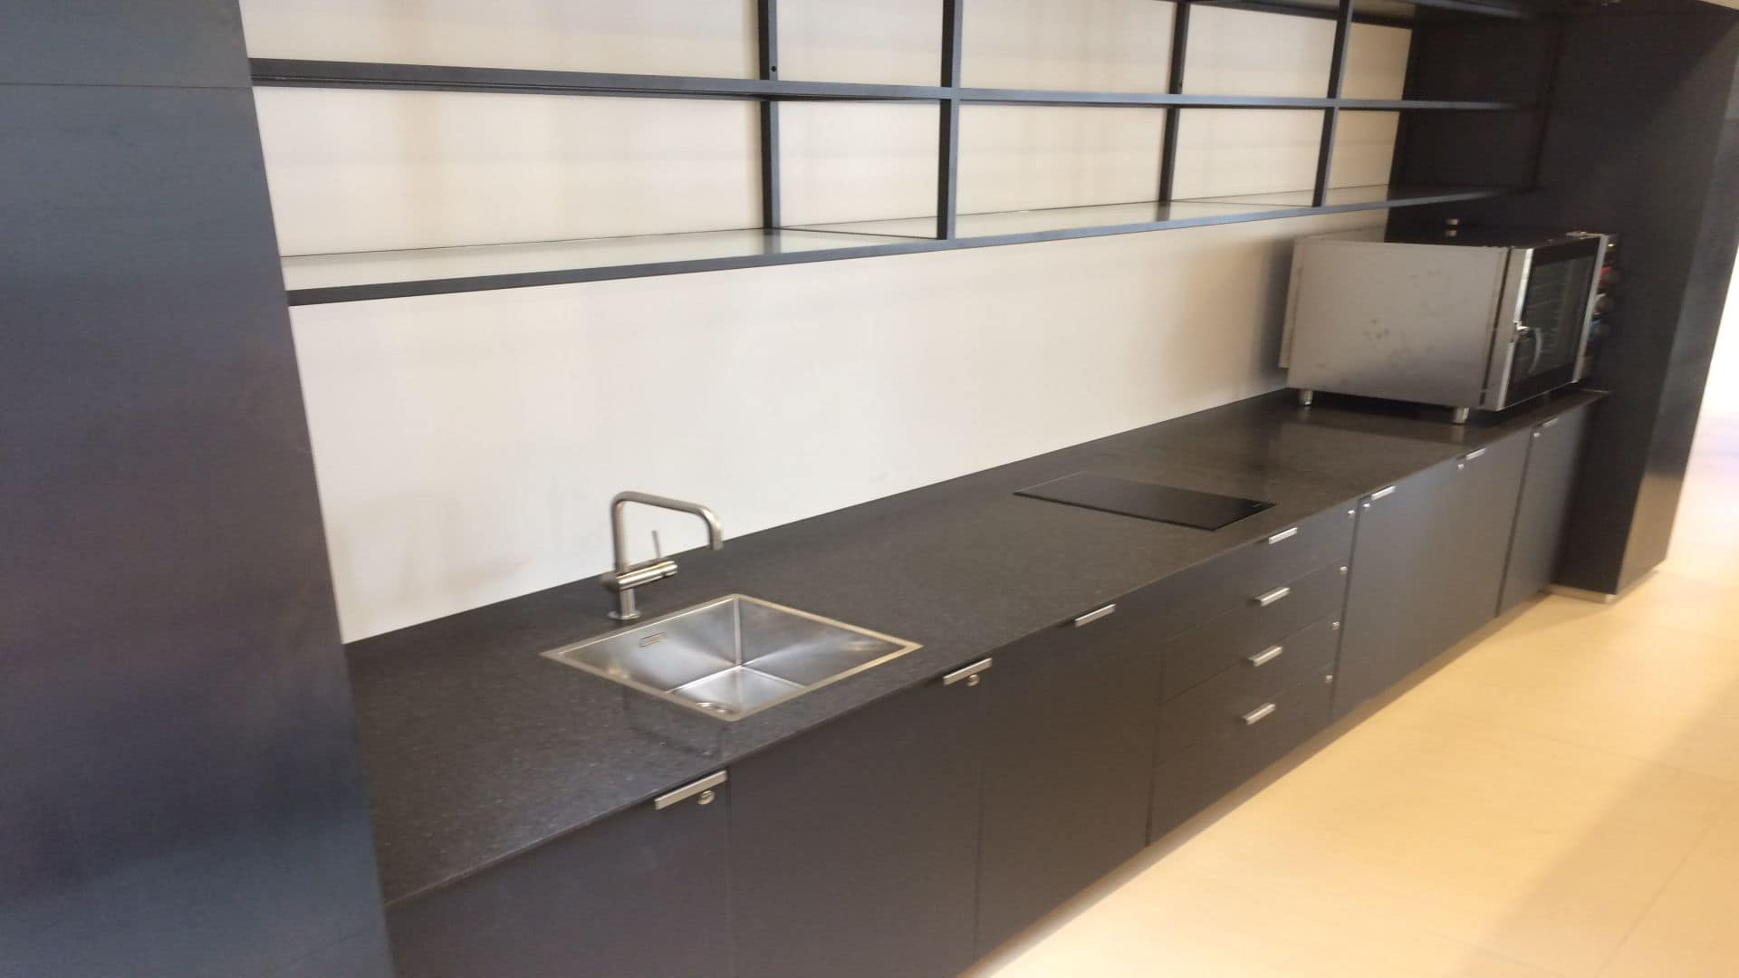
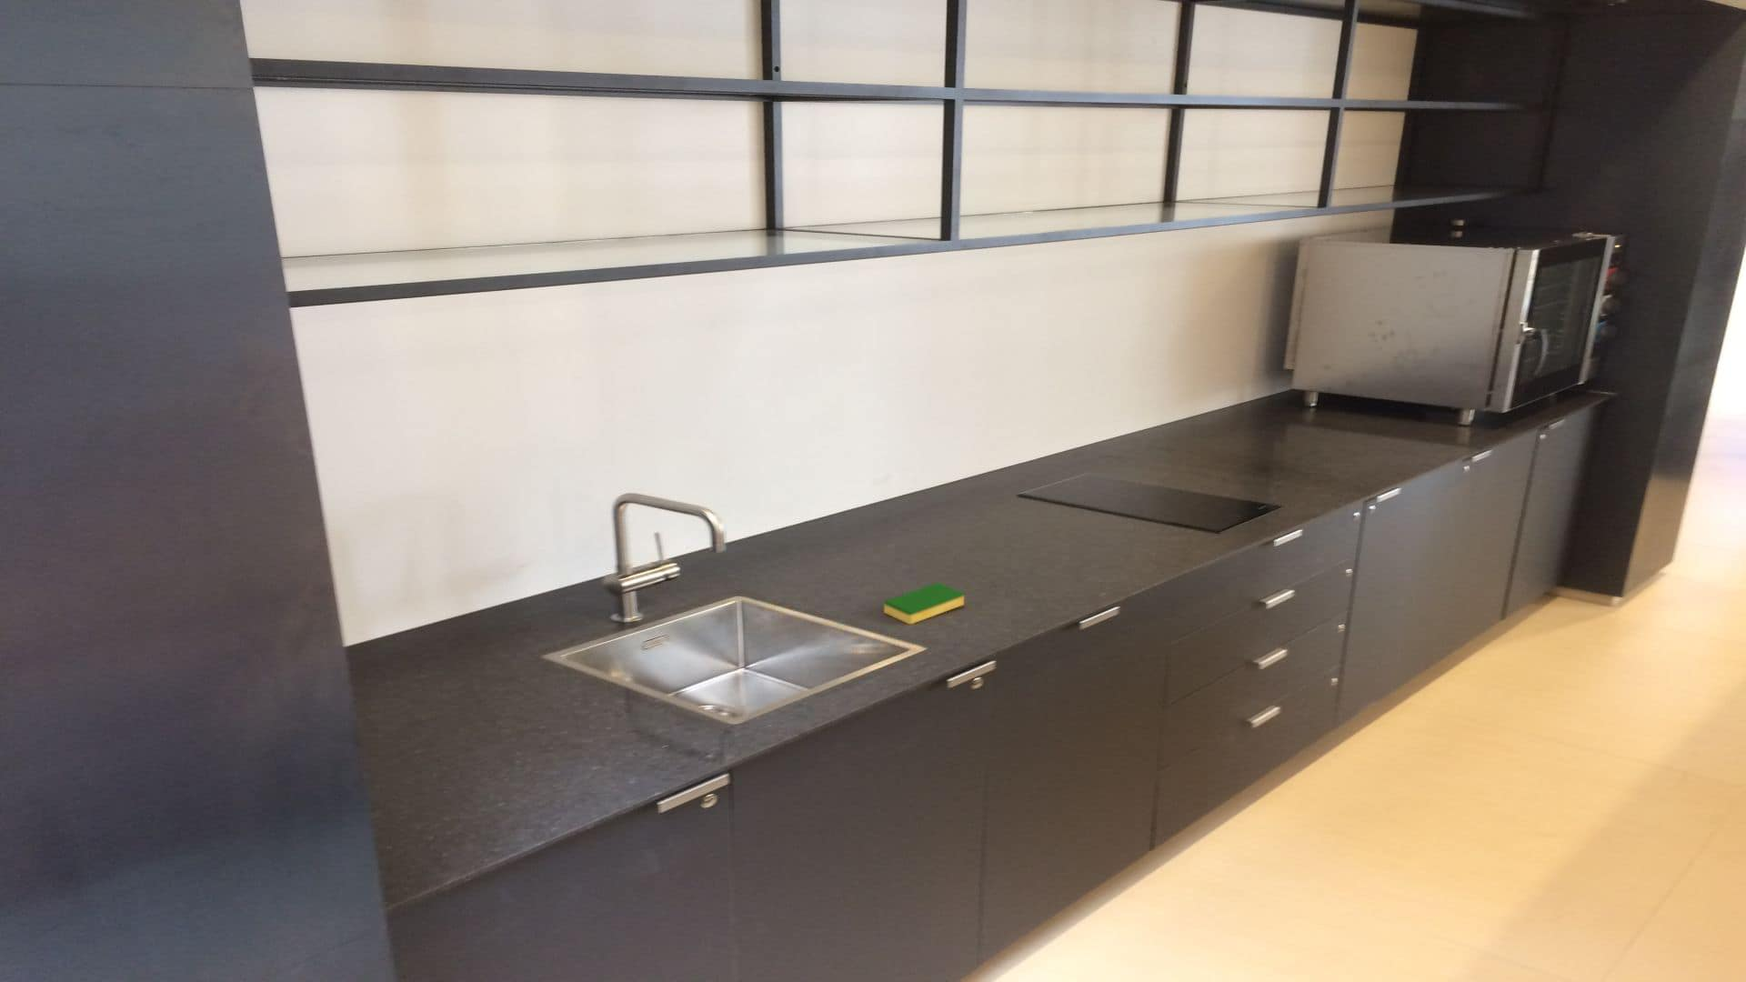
+ dish sponge [883,582,965,626]
